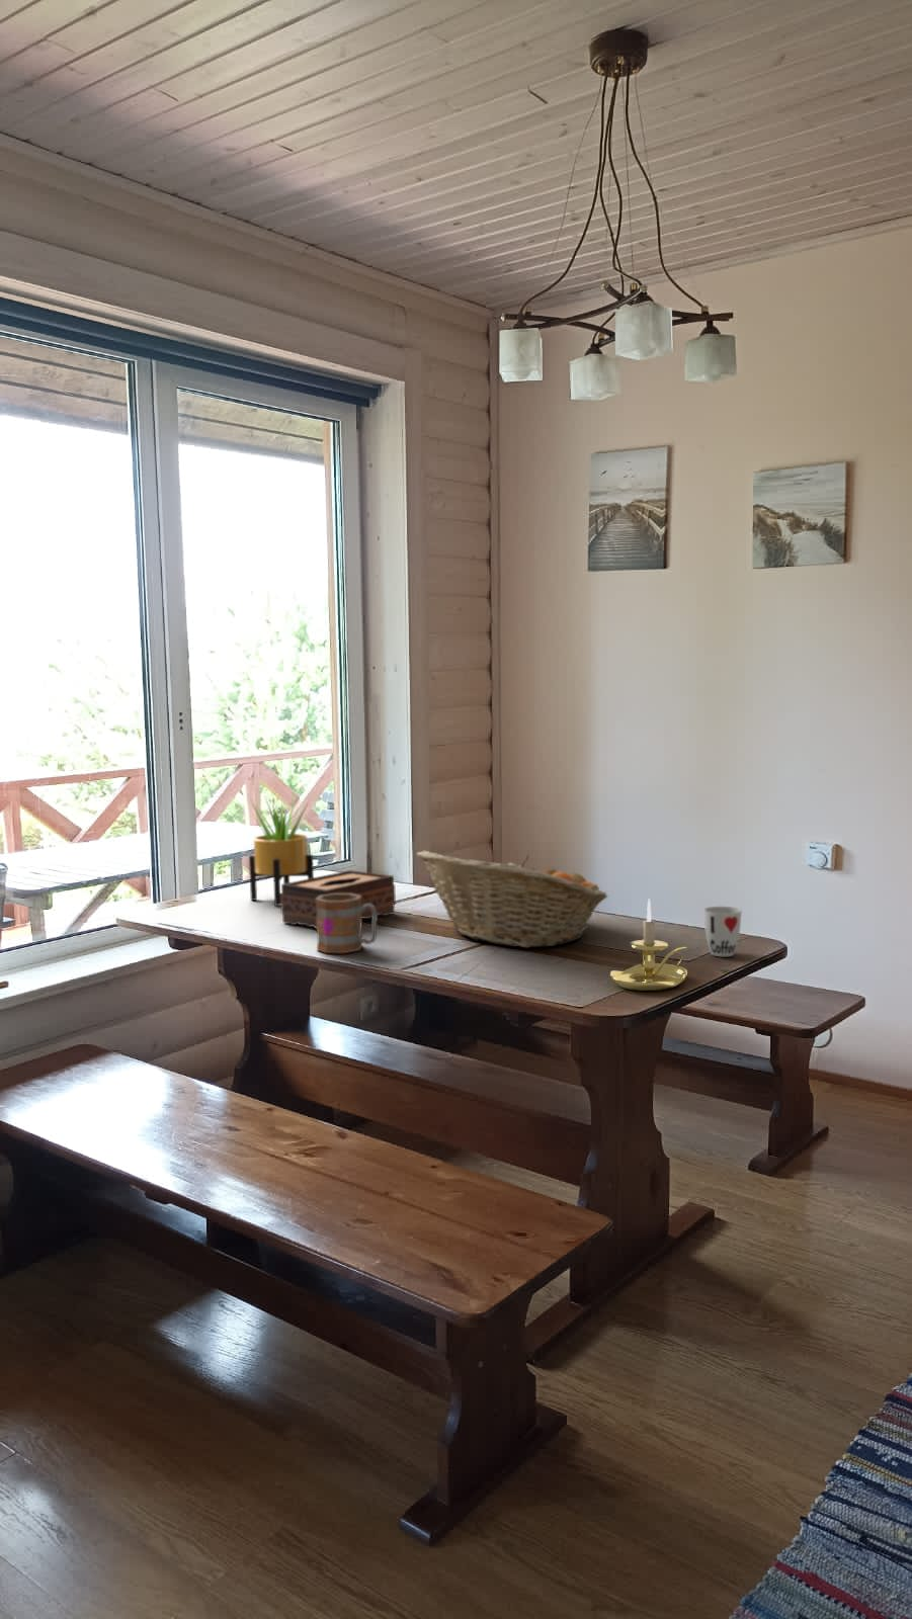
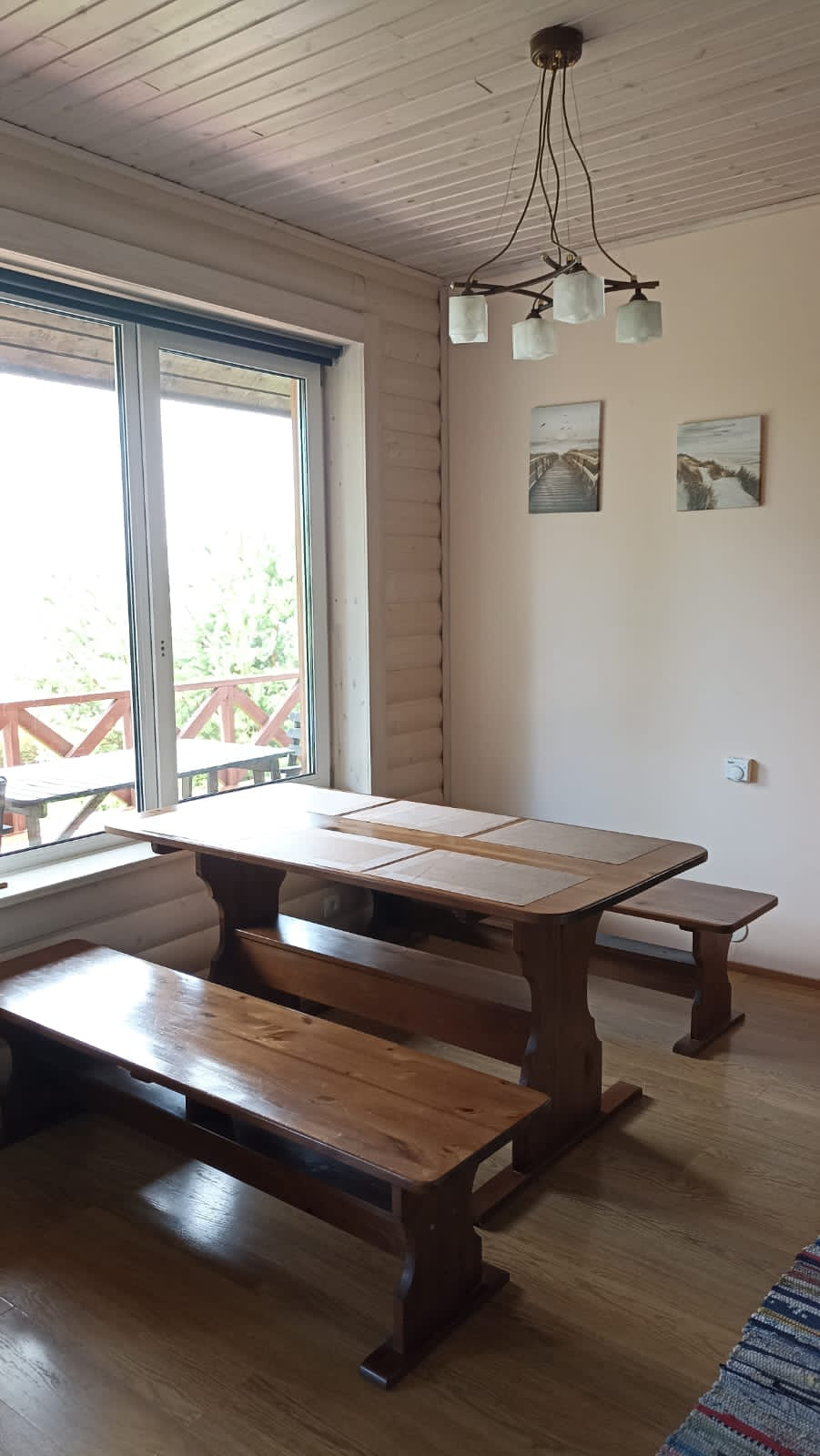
- fruit basket [416,850,609,950]
- tissue box [280,870,397,930]
- mug [315,894,378,954]
- potted plant [248,792,315,906]
- candle holder [609,897,688,992]
- cup [704,905,743,957]
